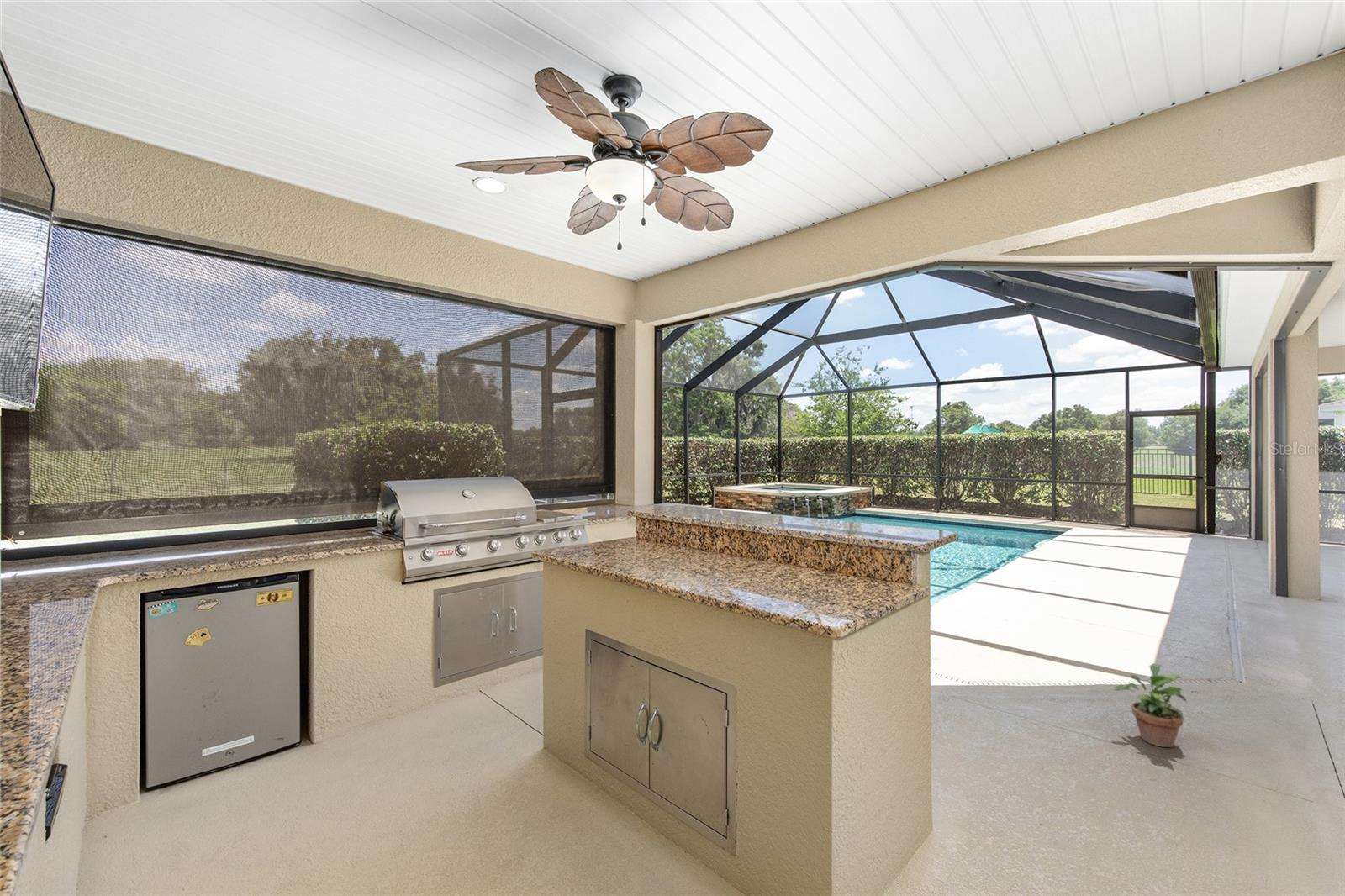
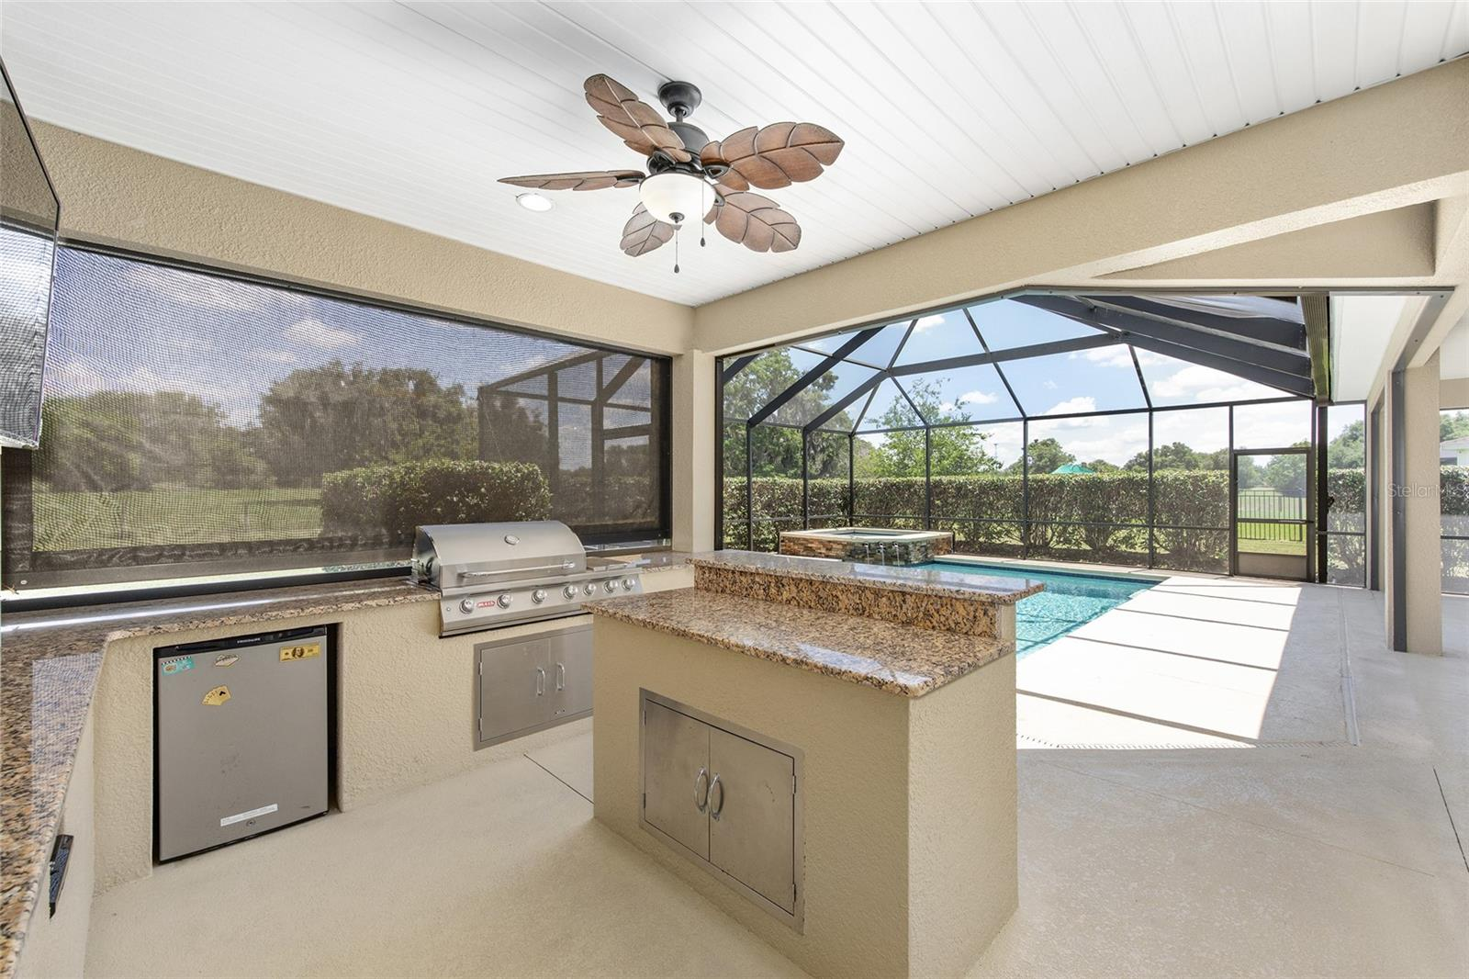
- potted plant [1113,662,1188,748]
